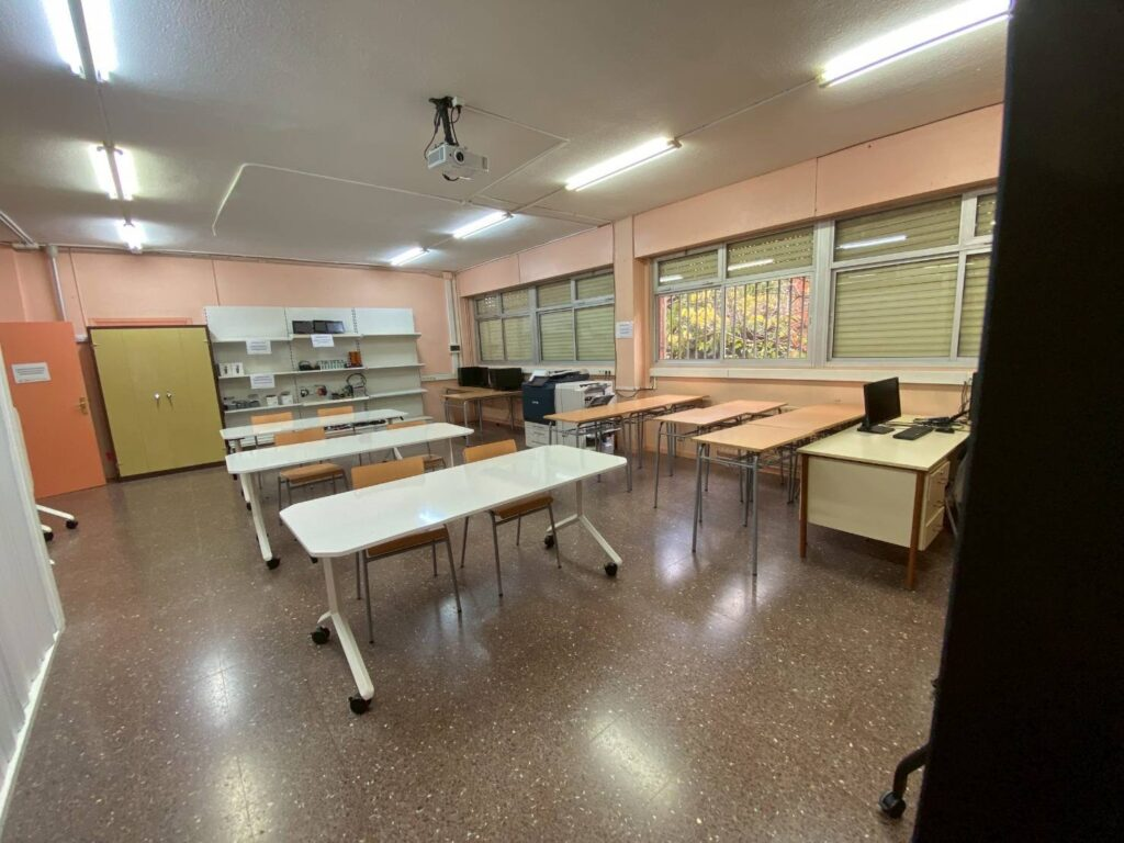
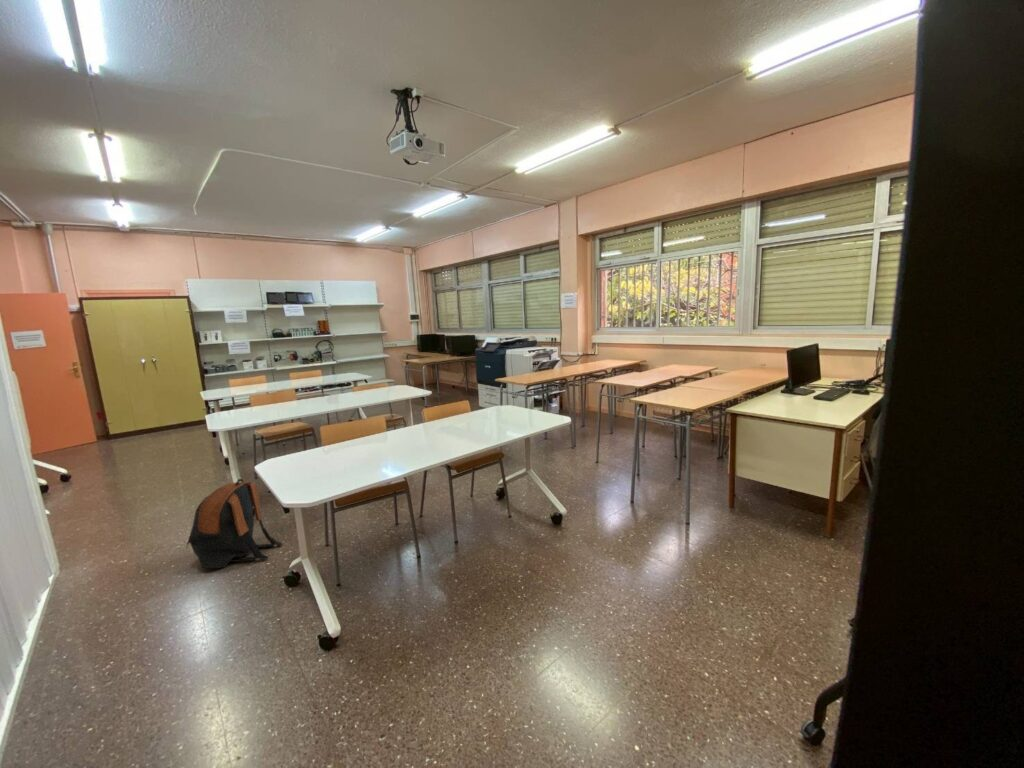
+ backpack [185,478,284,569]
